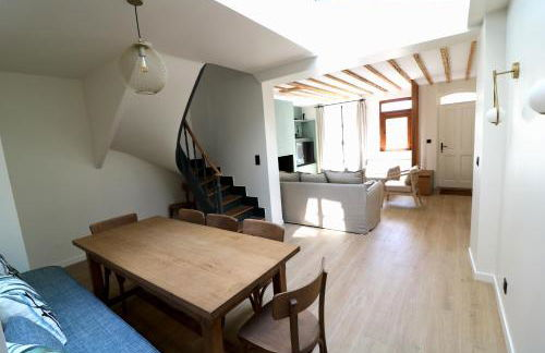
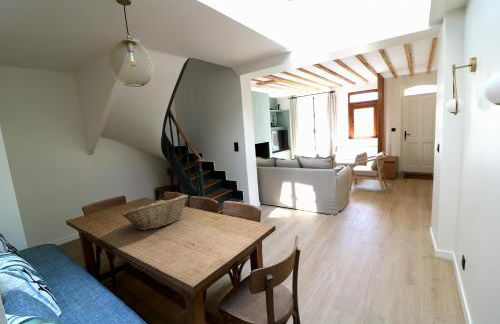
+ fruit basket [121,194,189,231]
